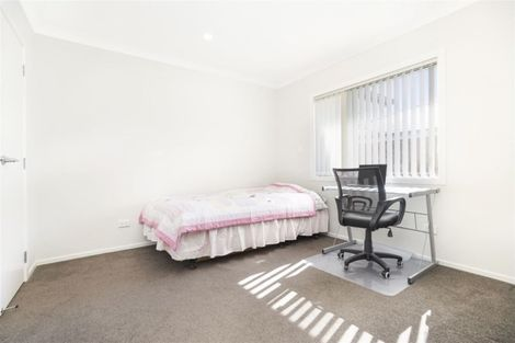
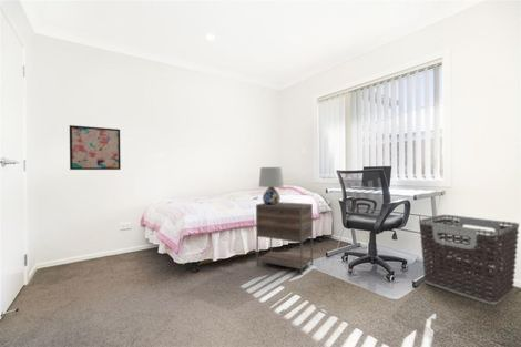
+ clothes hamper [418,214,520,306]
+ table lamp [258,166,285,205]
+ wall art [69,124,122,171]
+ nightstand [255,201,314,276]
